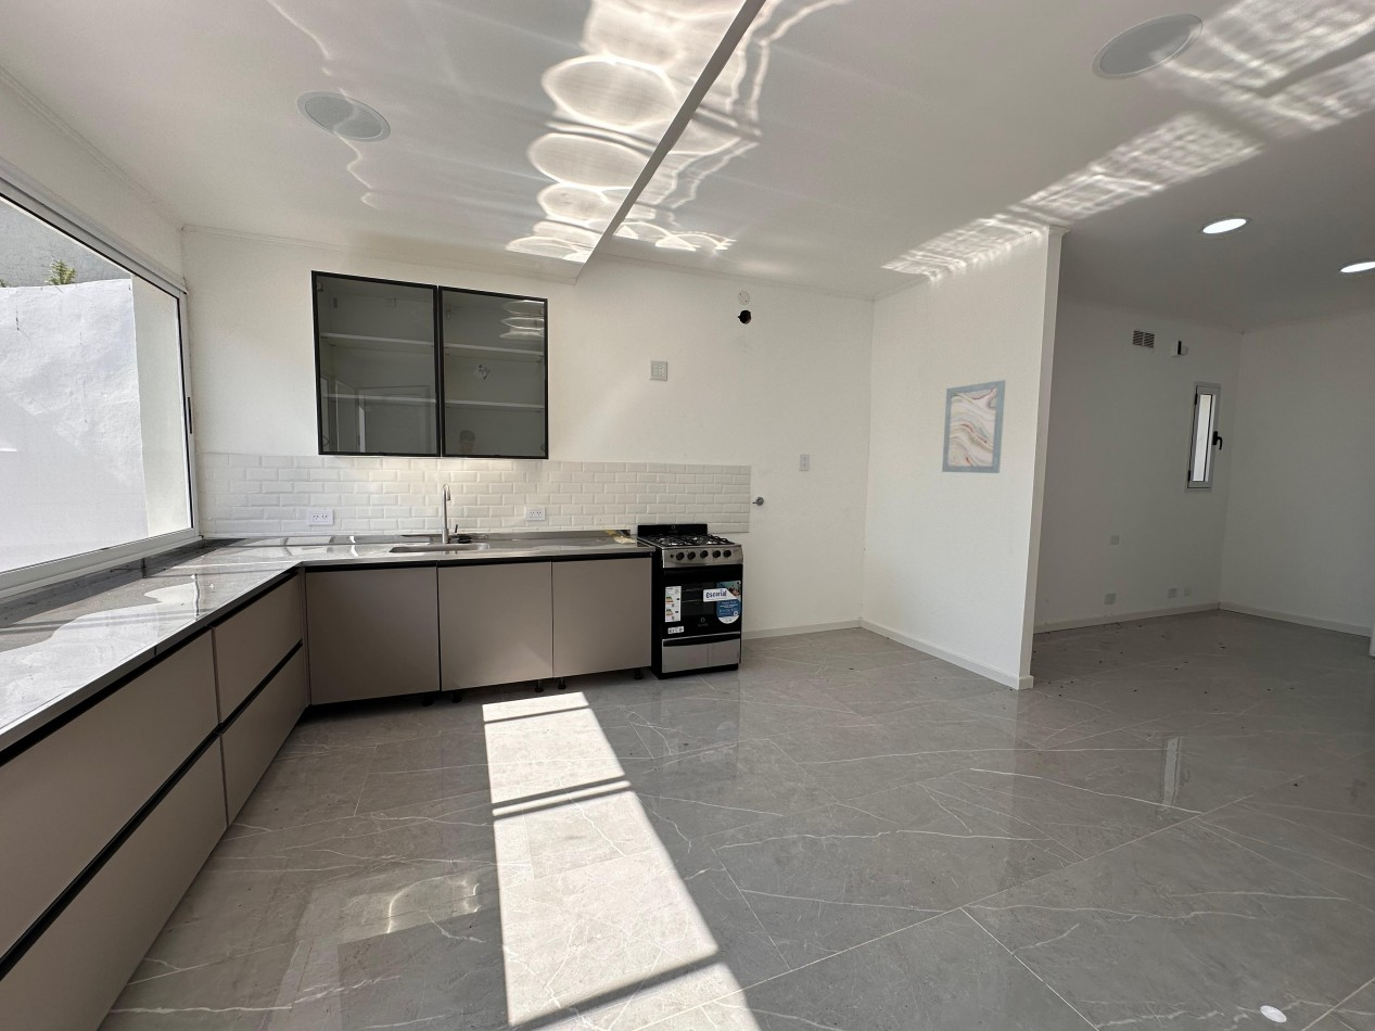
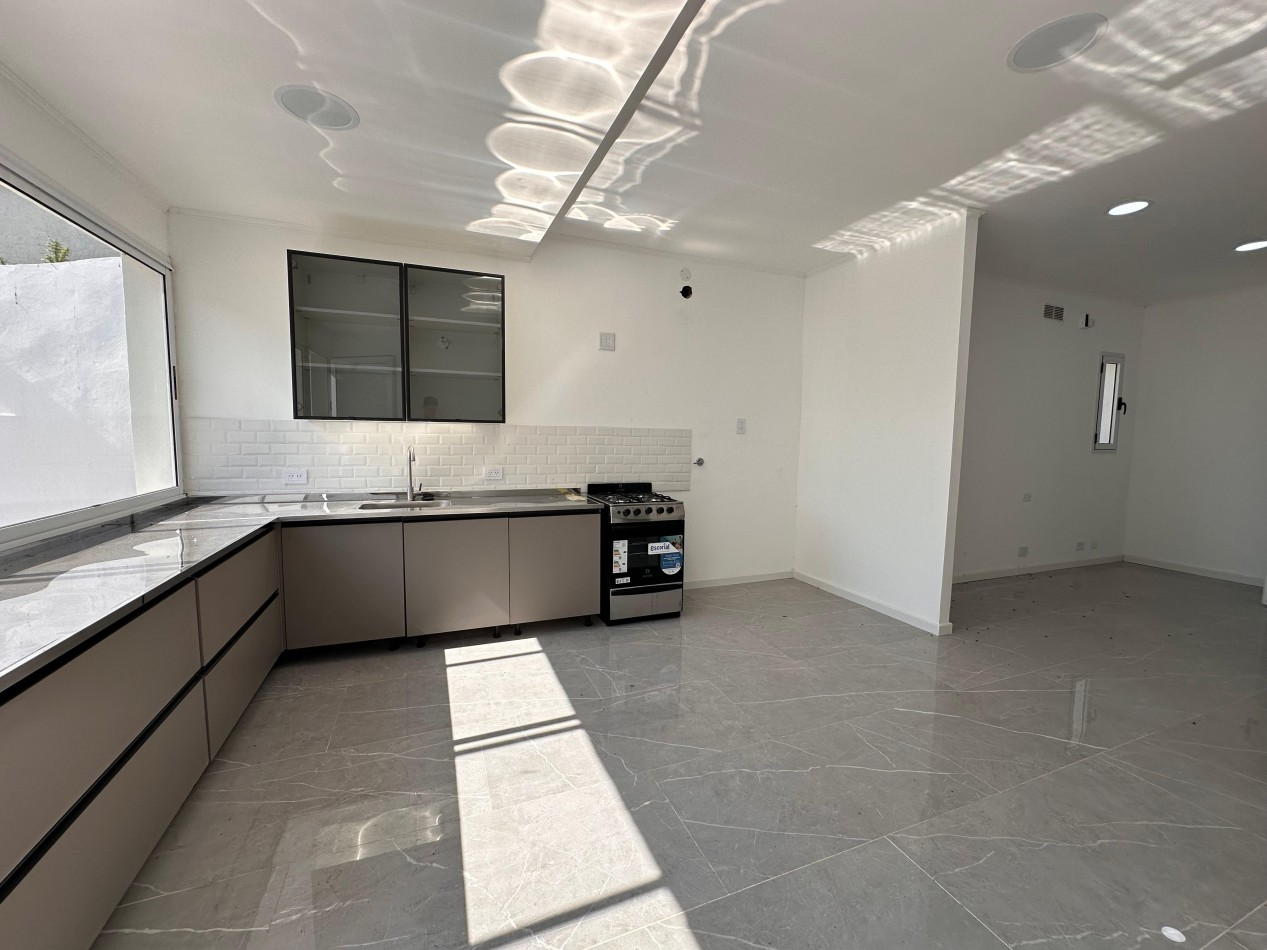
- wall art [941,379,1007,474]
